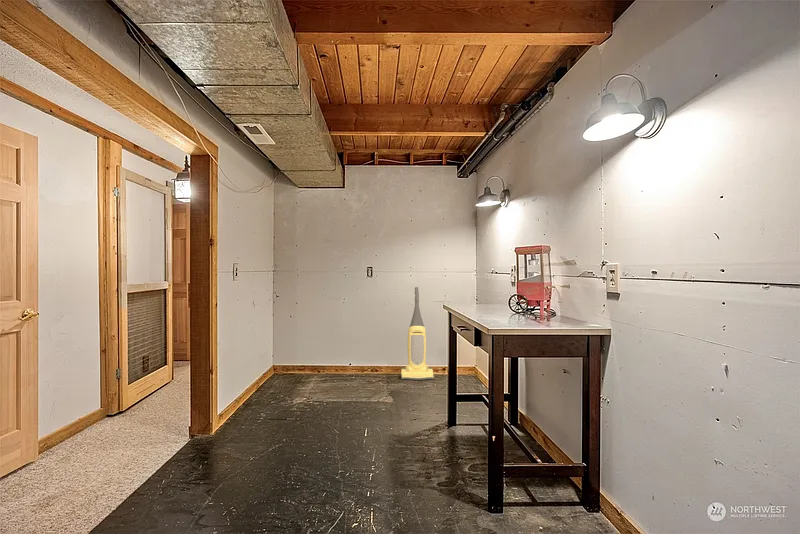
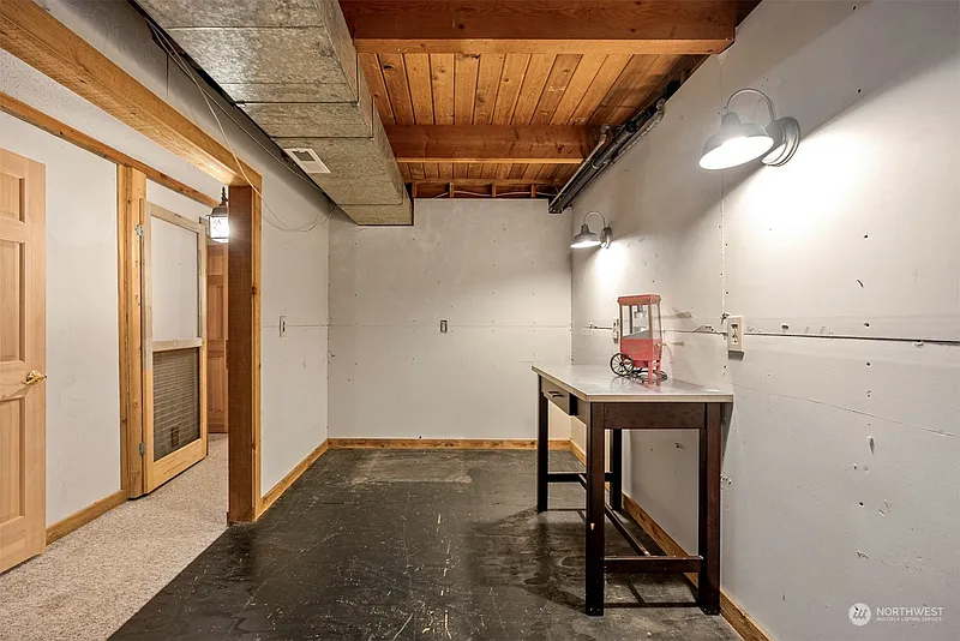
- vacuum cleaner [400,286,435,381]
